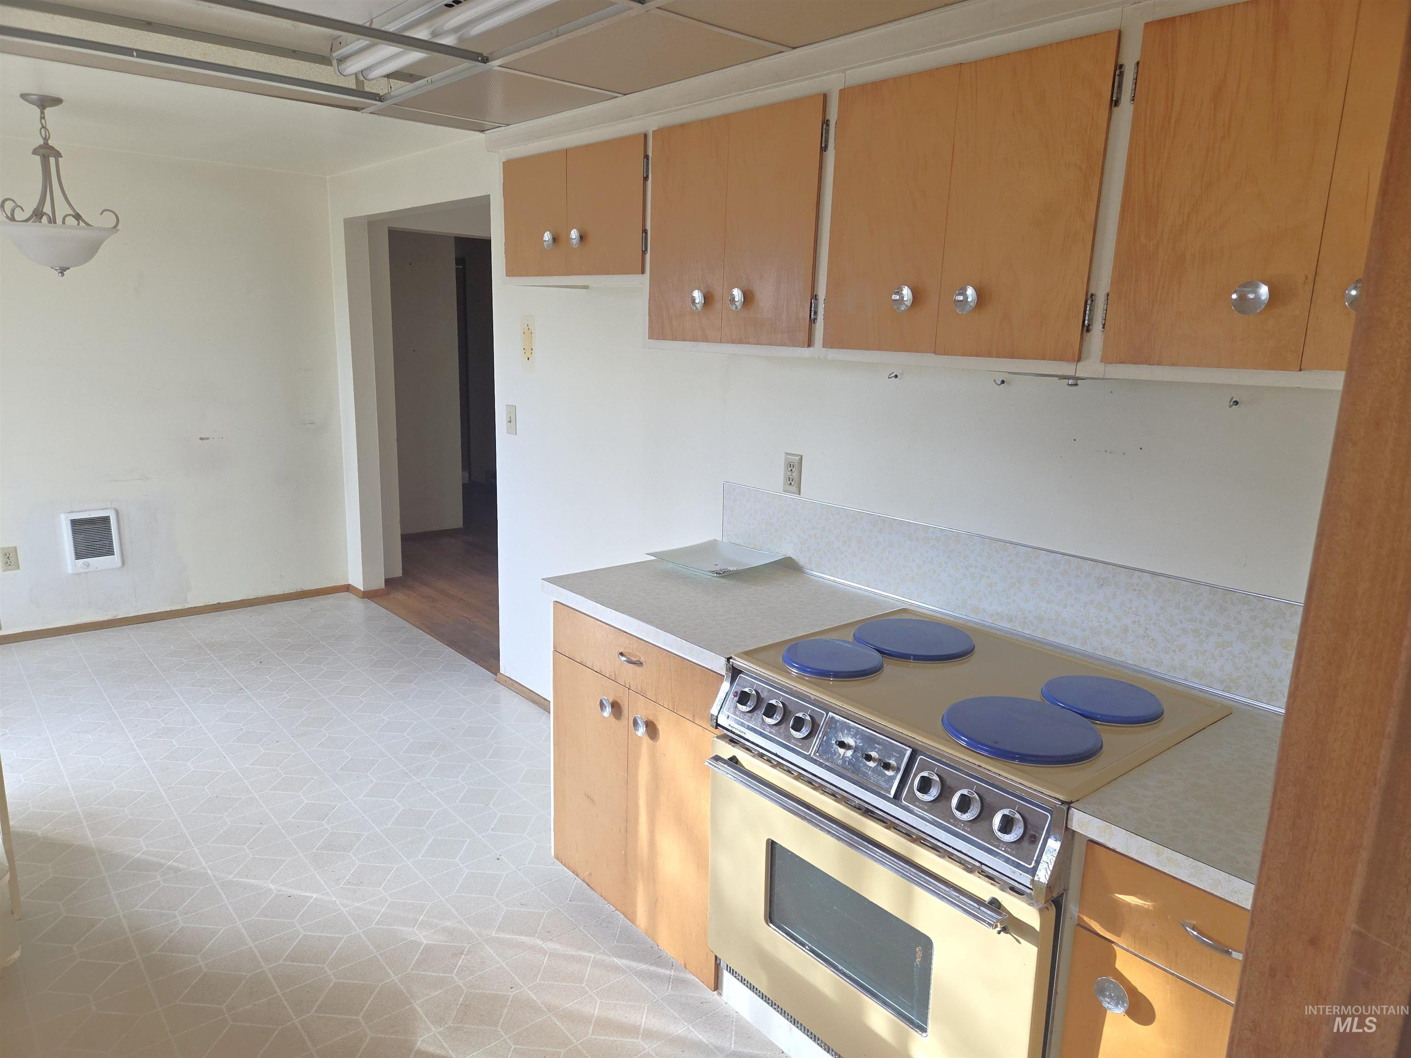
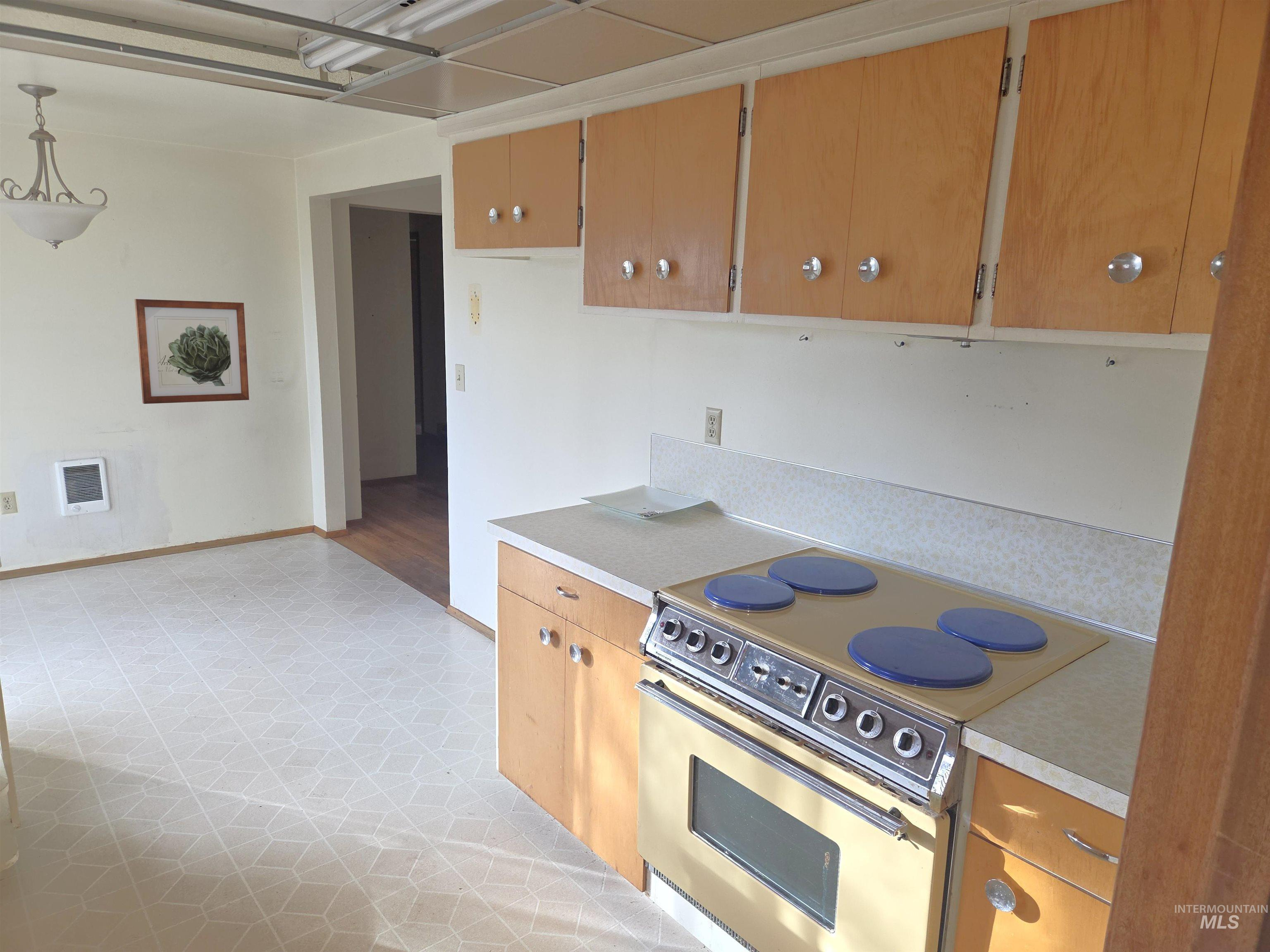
+ wall art [134,299,249,404]
